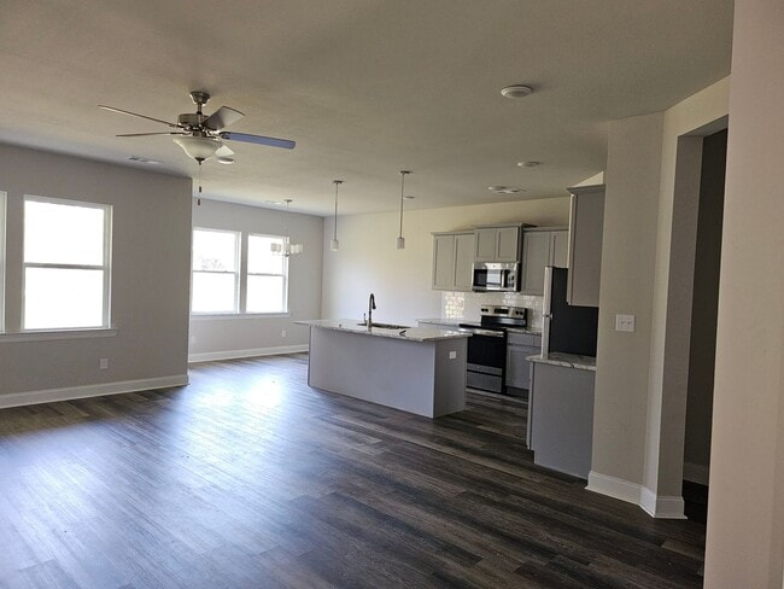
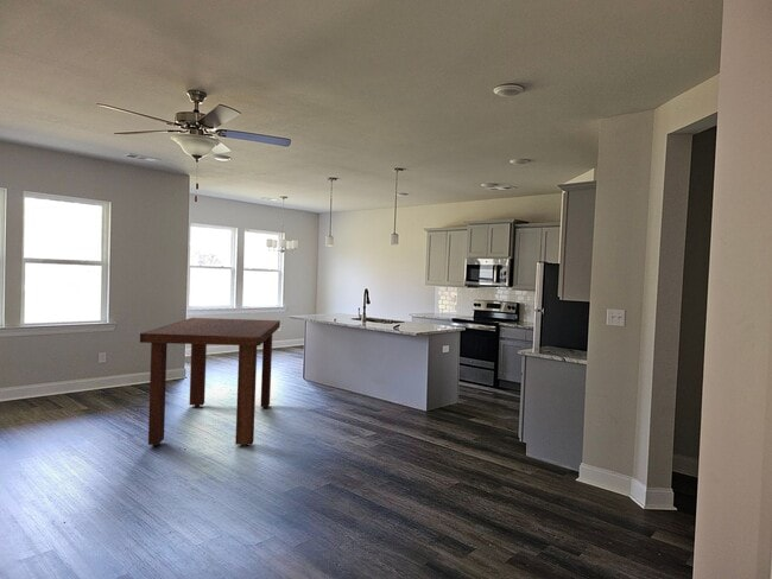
+ dining table [139,317,281,447]
